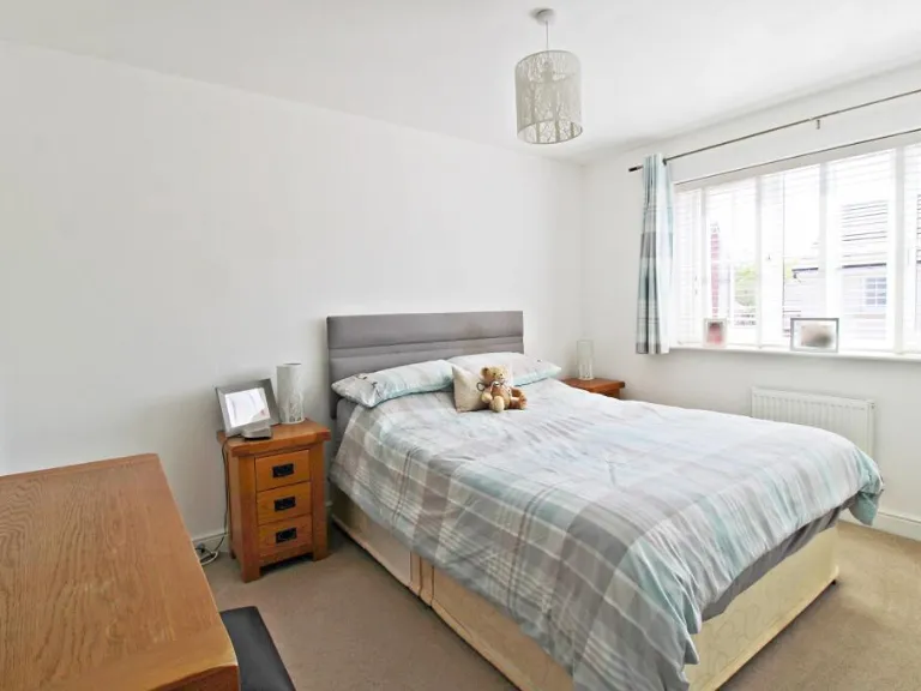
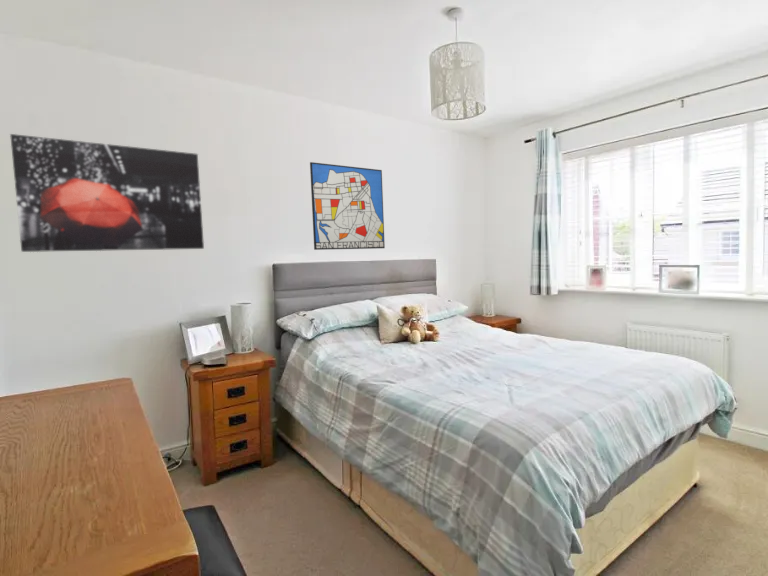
+ wall art [9,133,205,253]
+ wall art [309,161,386,251]
